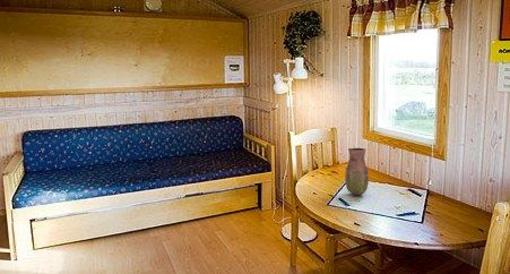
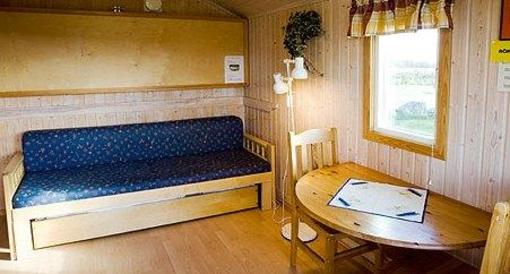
- vase [344,147,370,196]
